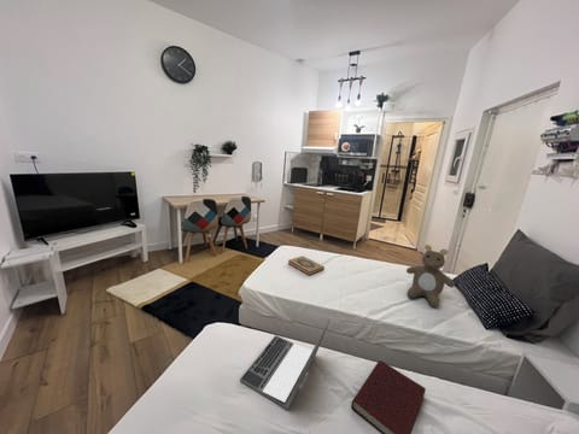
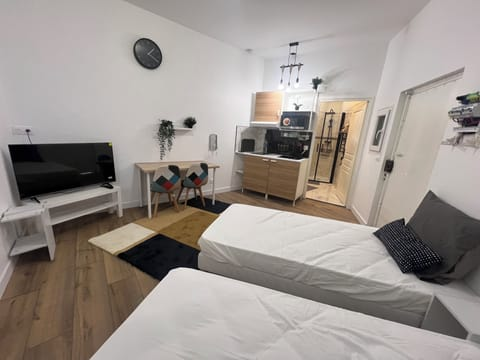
- teddy bear [405,244,456,309]
- laptop [239,318,331,411]
- hardback book [287,254,326,277]
- book [350,359,427,434]
